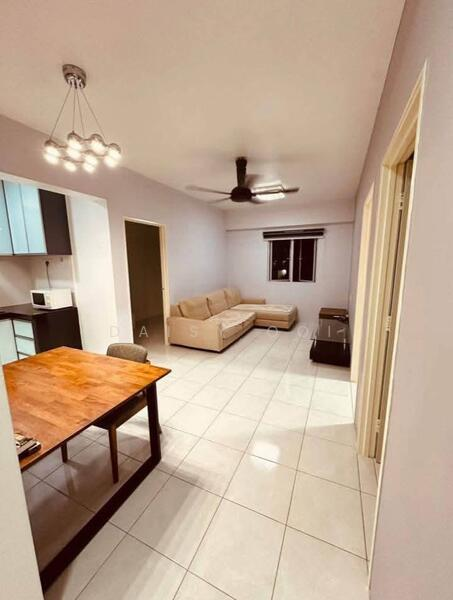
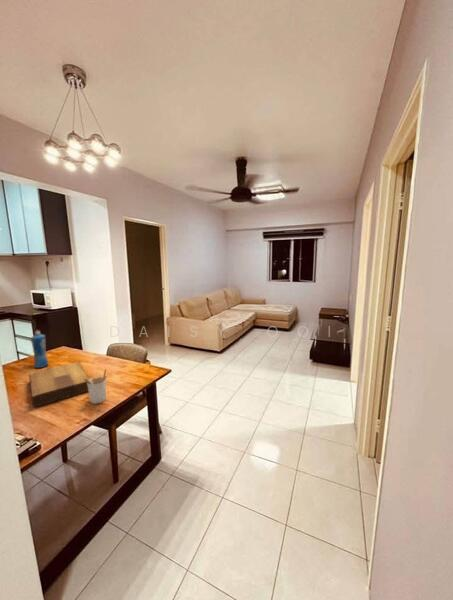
+ squeeze bottle [30,329,49,369]
+ utensil holder [84,368,108,405]
+ cutting board [28,361,91,408]
